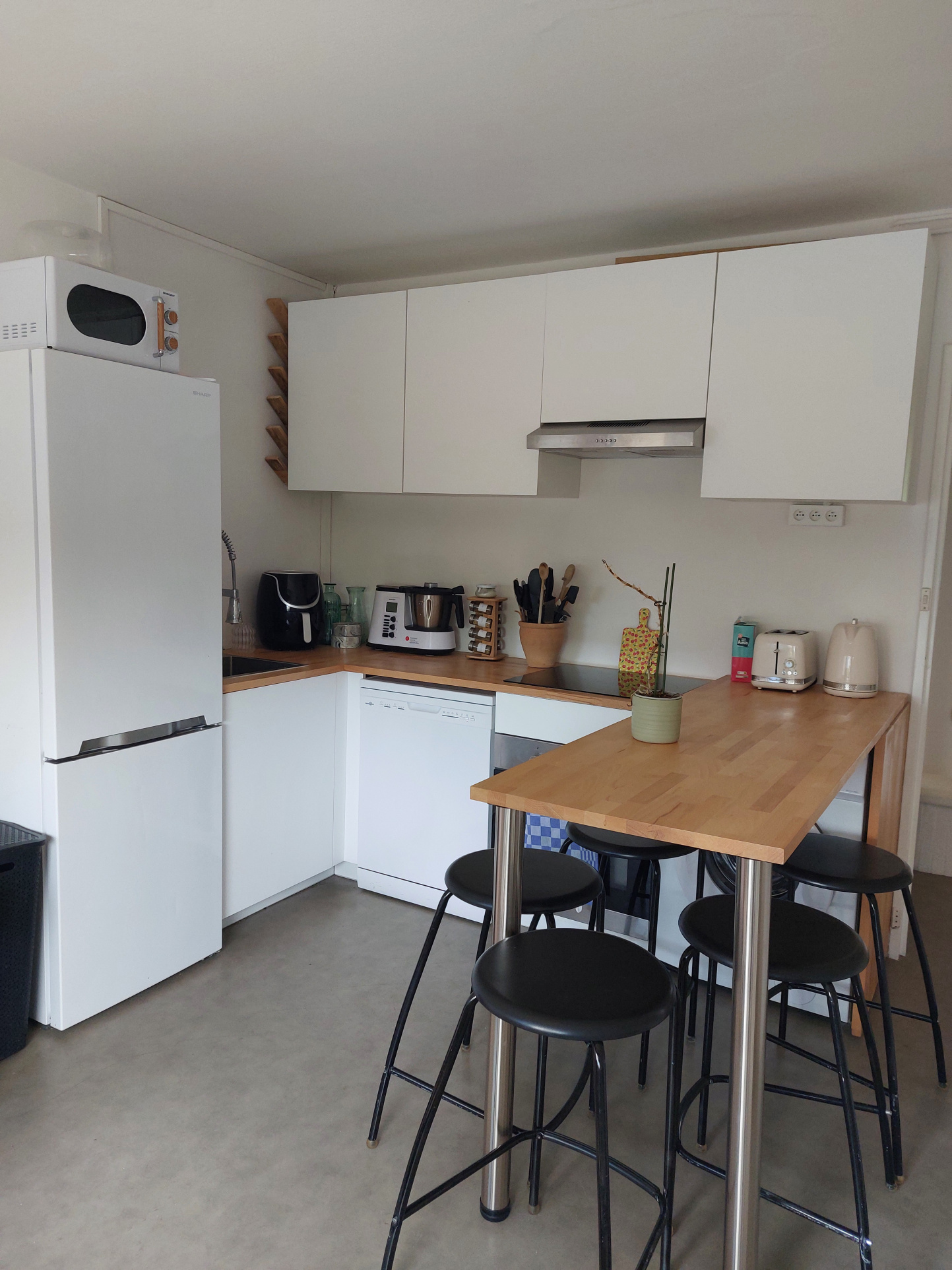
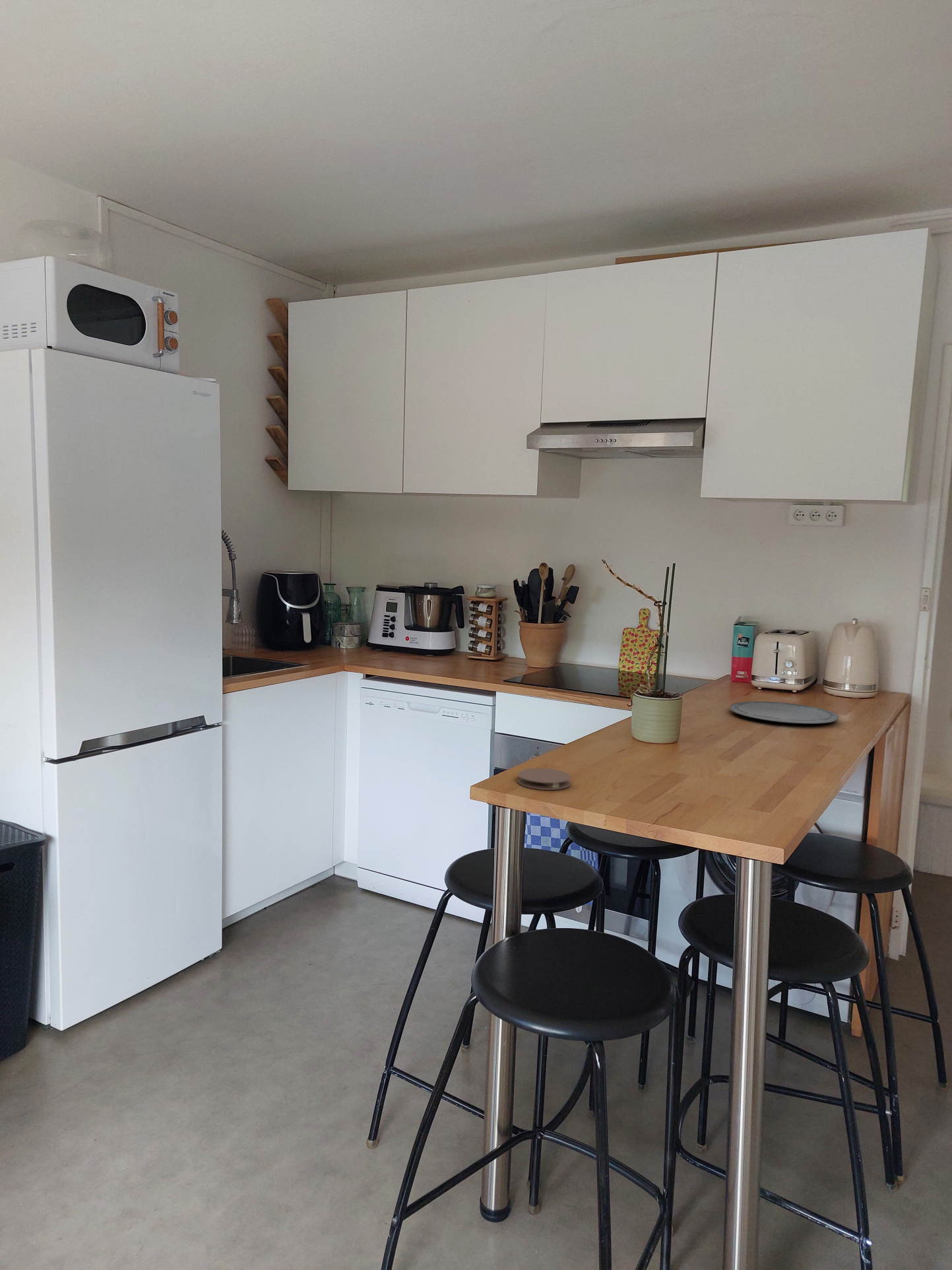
+ coaster [517,768,572,791]
+ plate [730,701,839,724]
